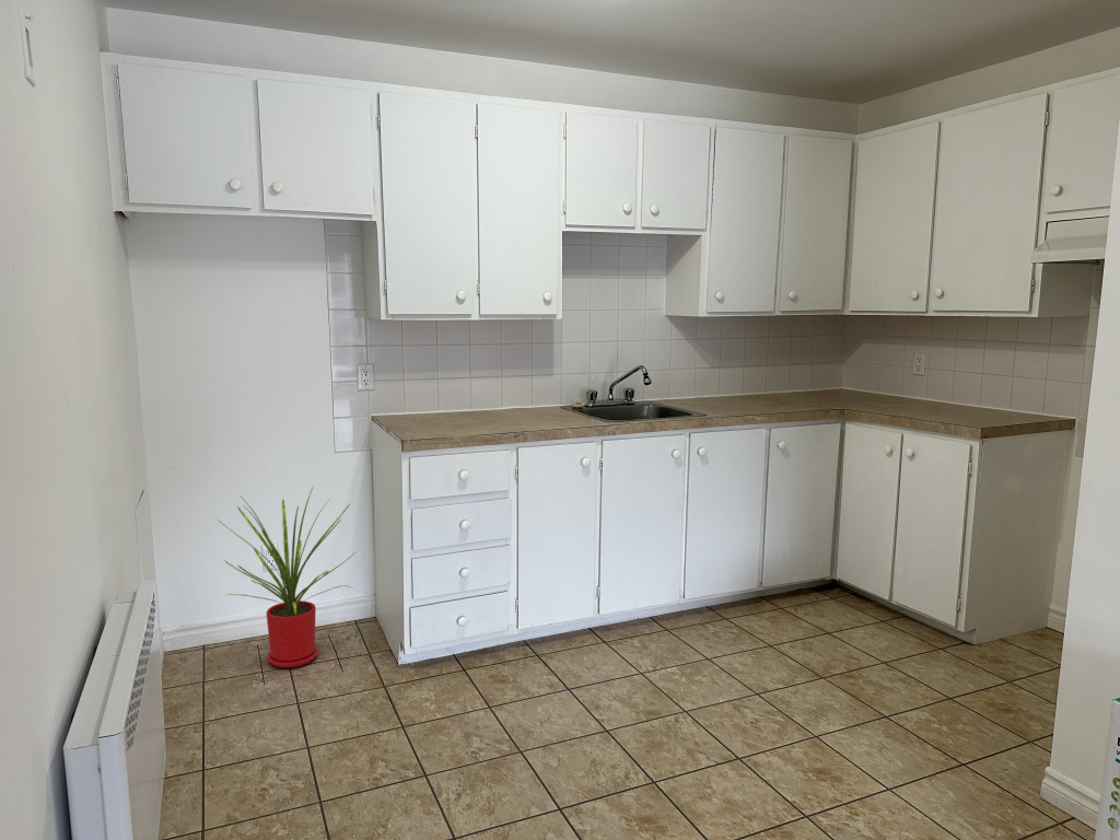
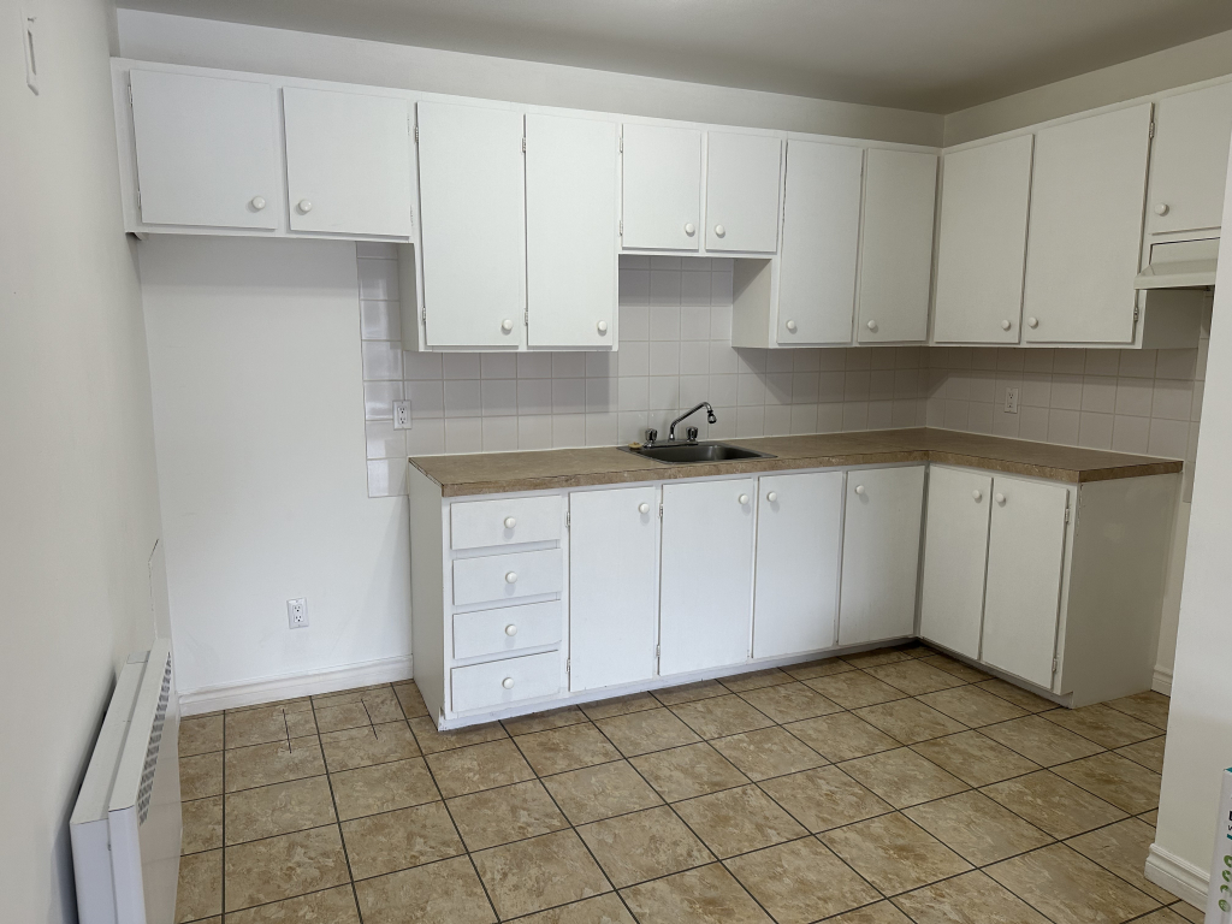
- house plant [217,486,358,668]
